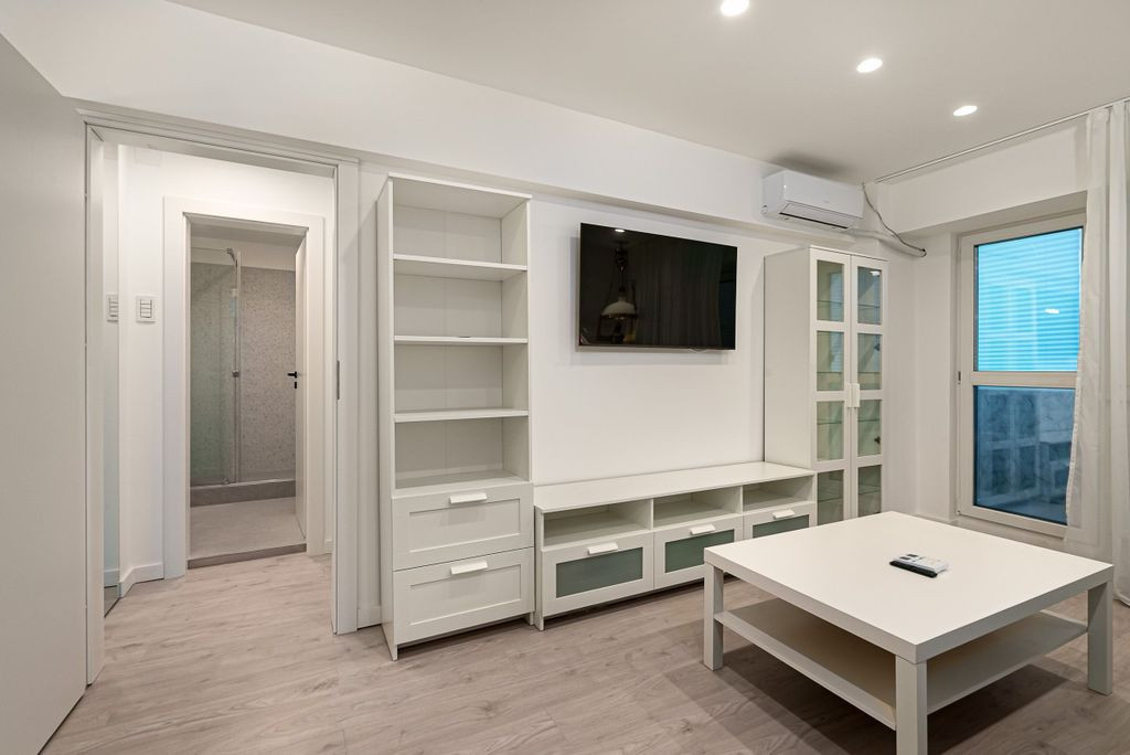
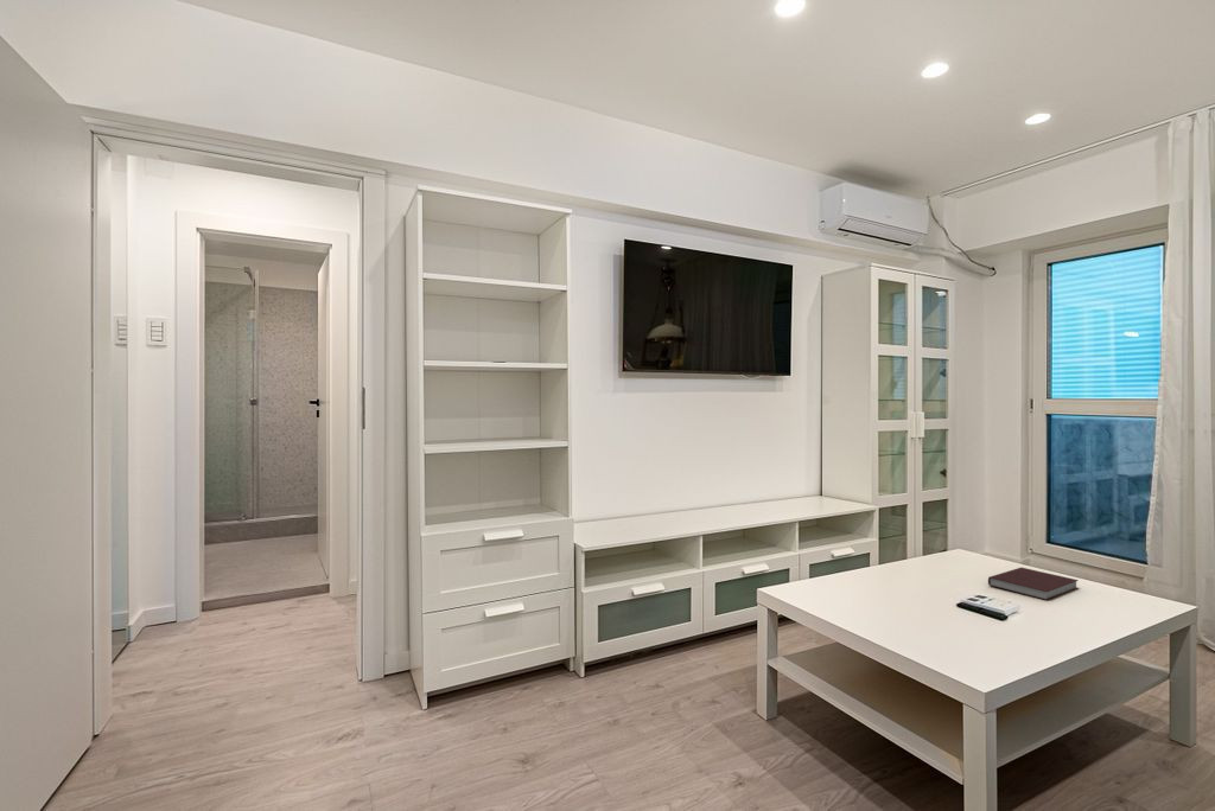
+ notebook [987,567,1080,601]
